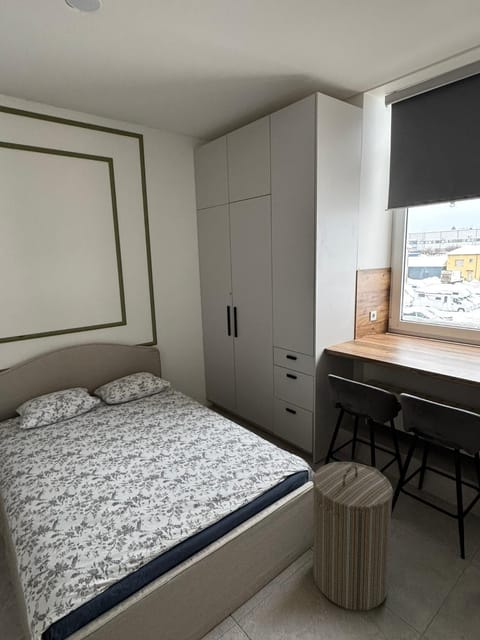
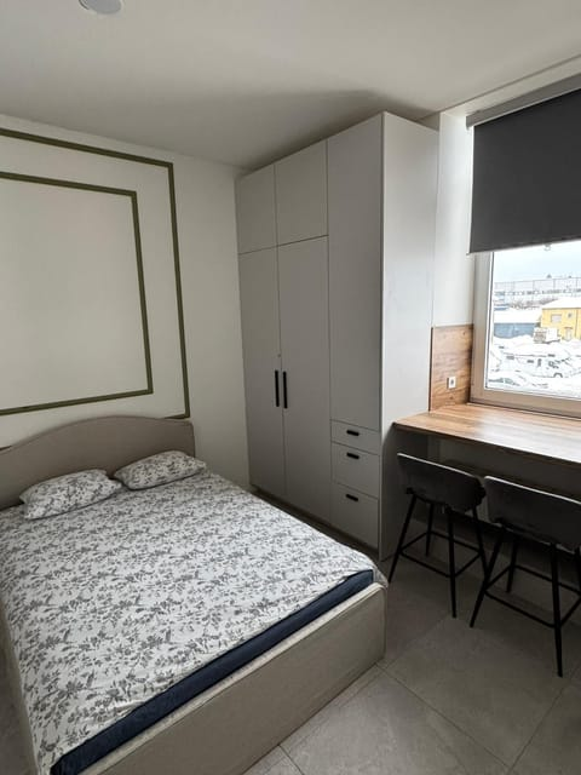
- laundry hamper [312,461,394,612]
